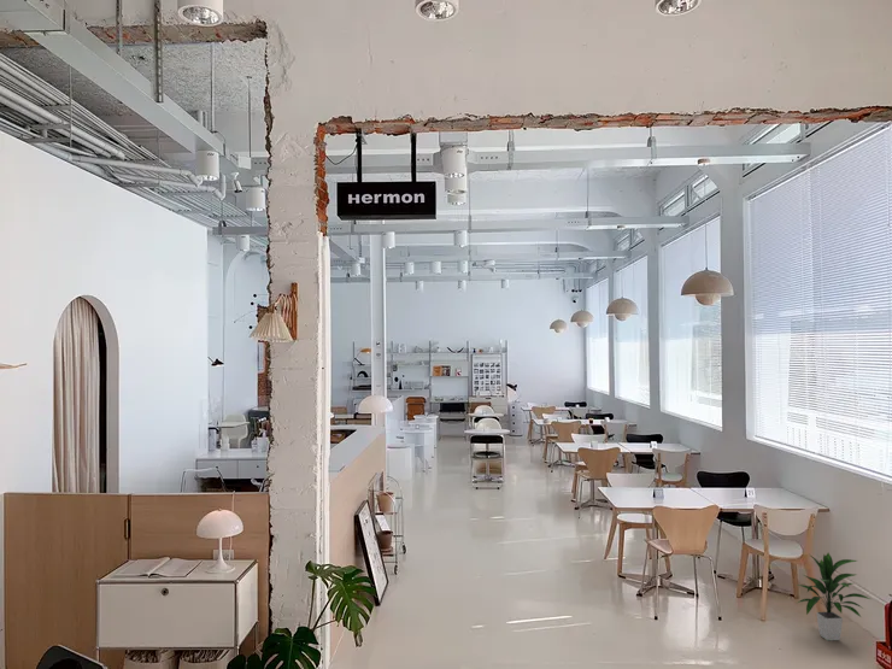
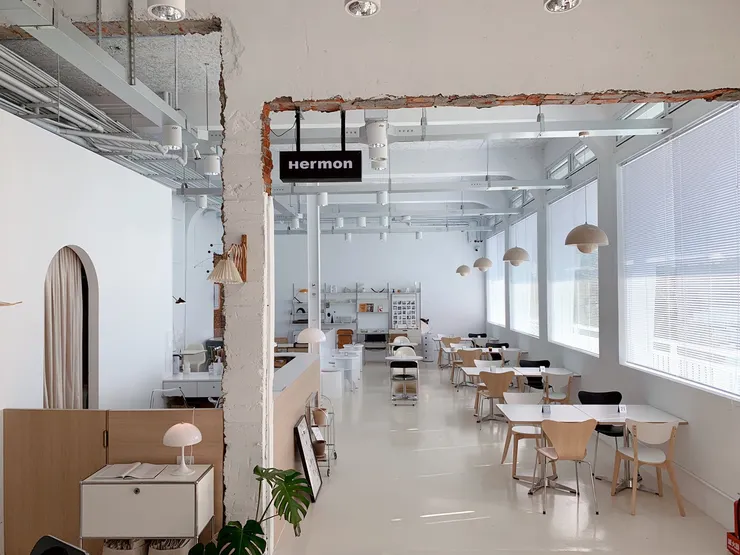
- indoor plant [794,552,872,641]
